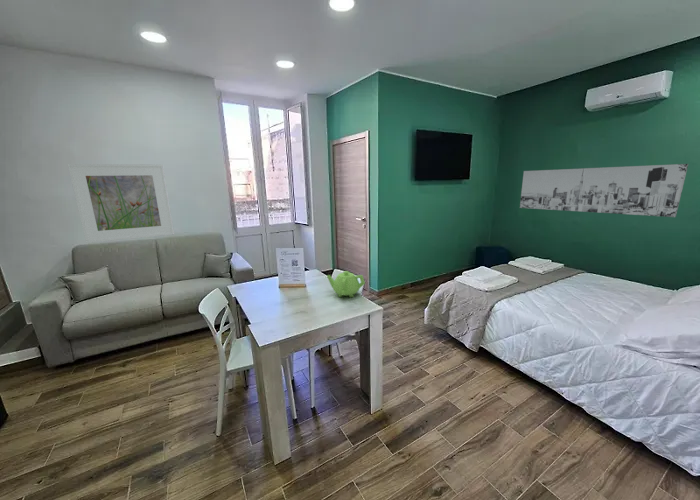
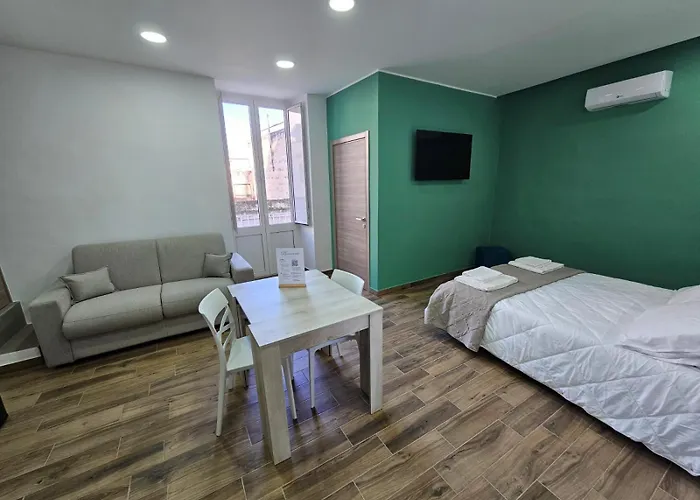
- teapot [326,270,366,298]
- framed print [66,163,175,244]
- wall art [519,163,689,218]
